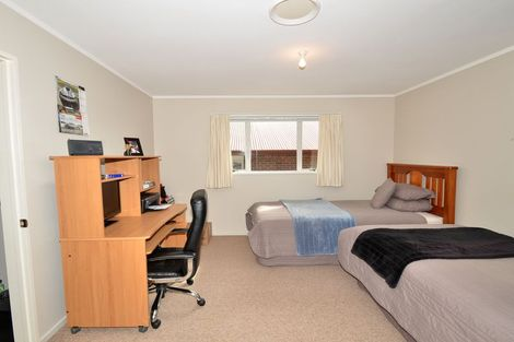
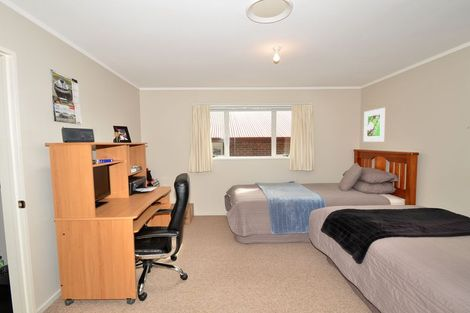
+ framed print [363,107,386,143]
